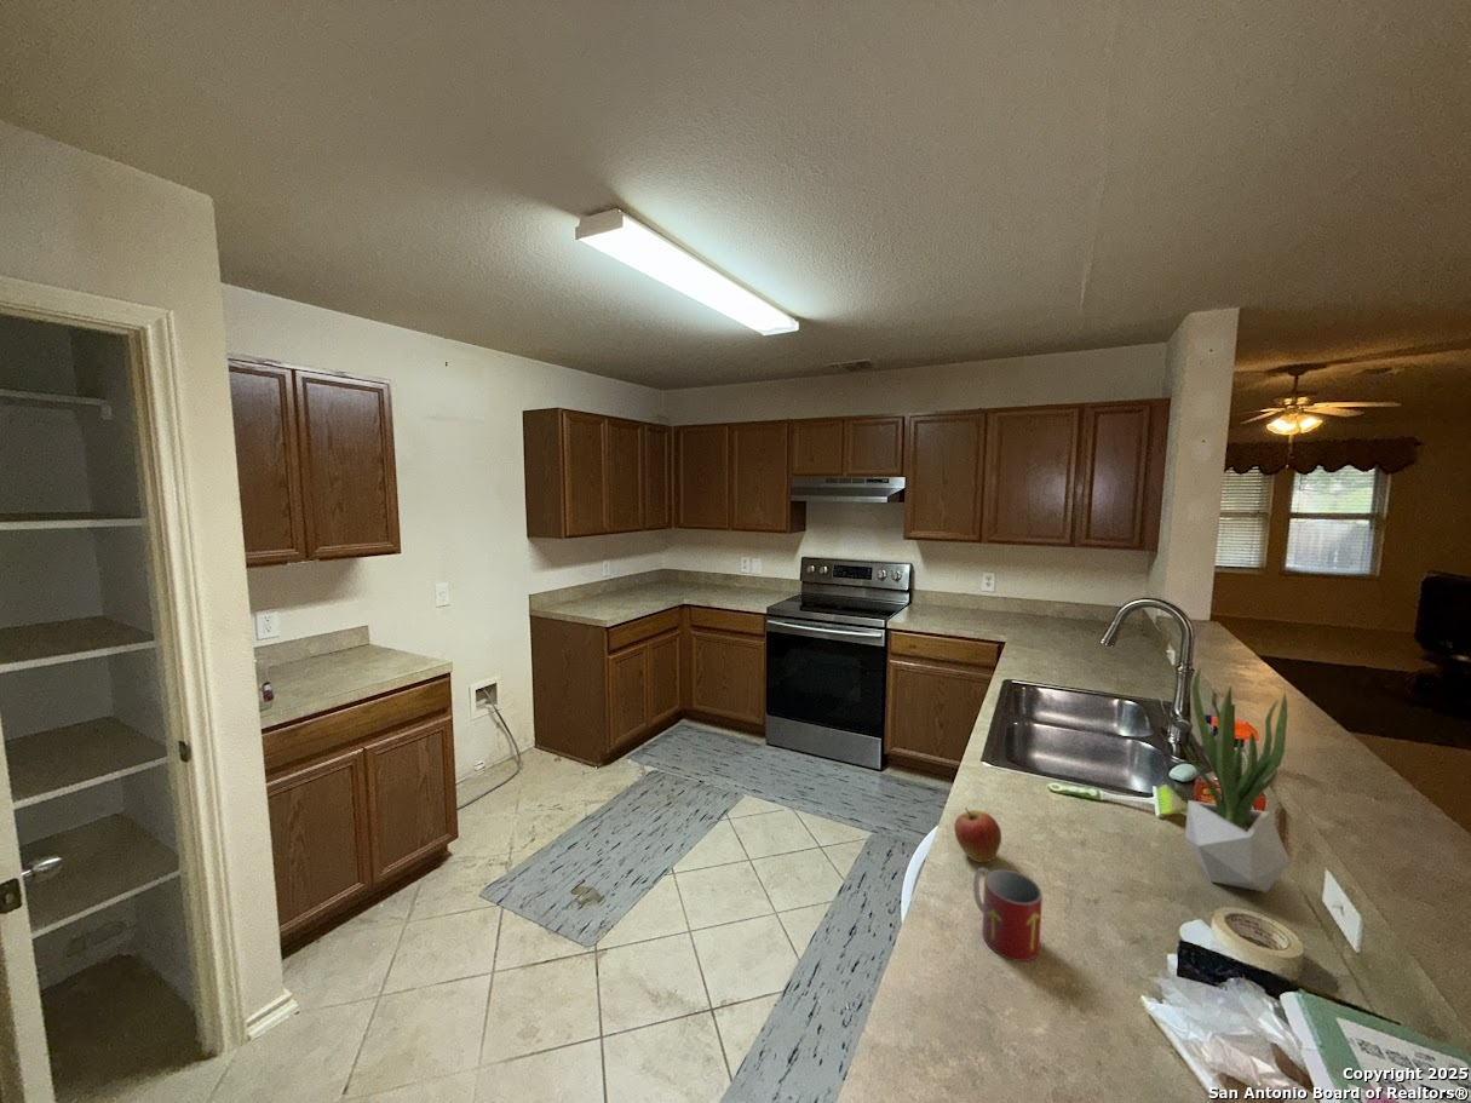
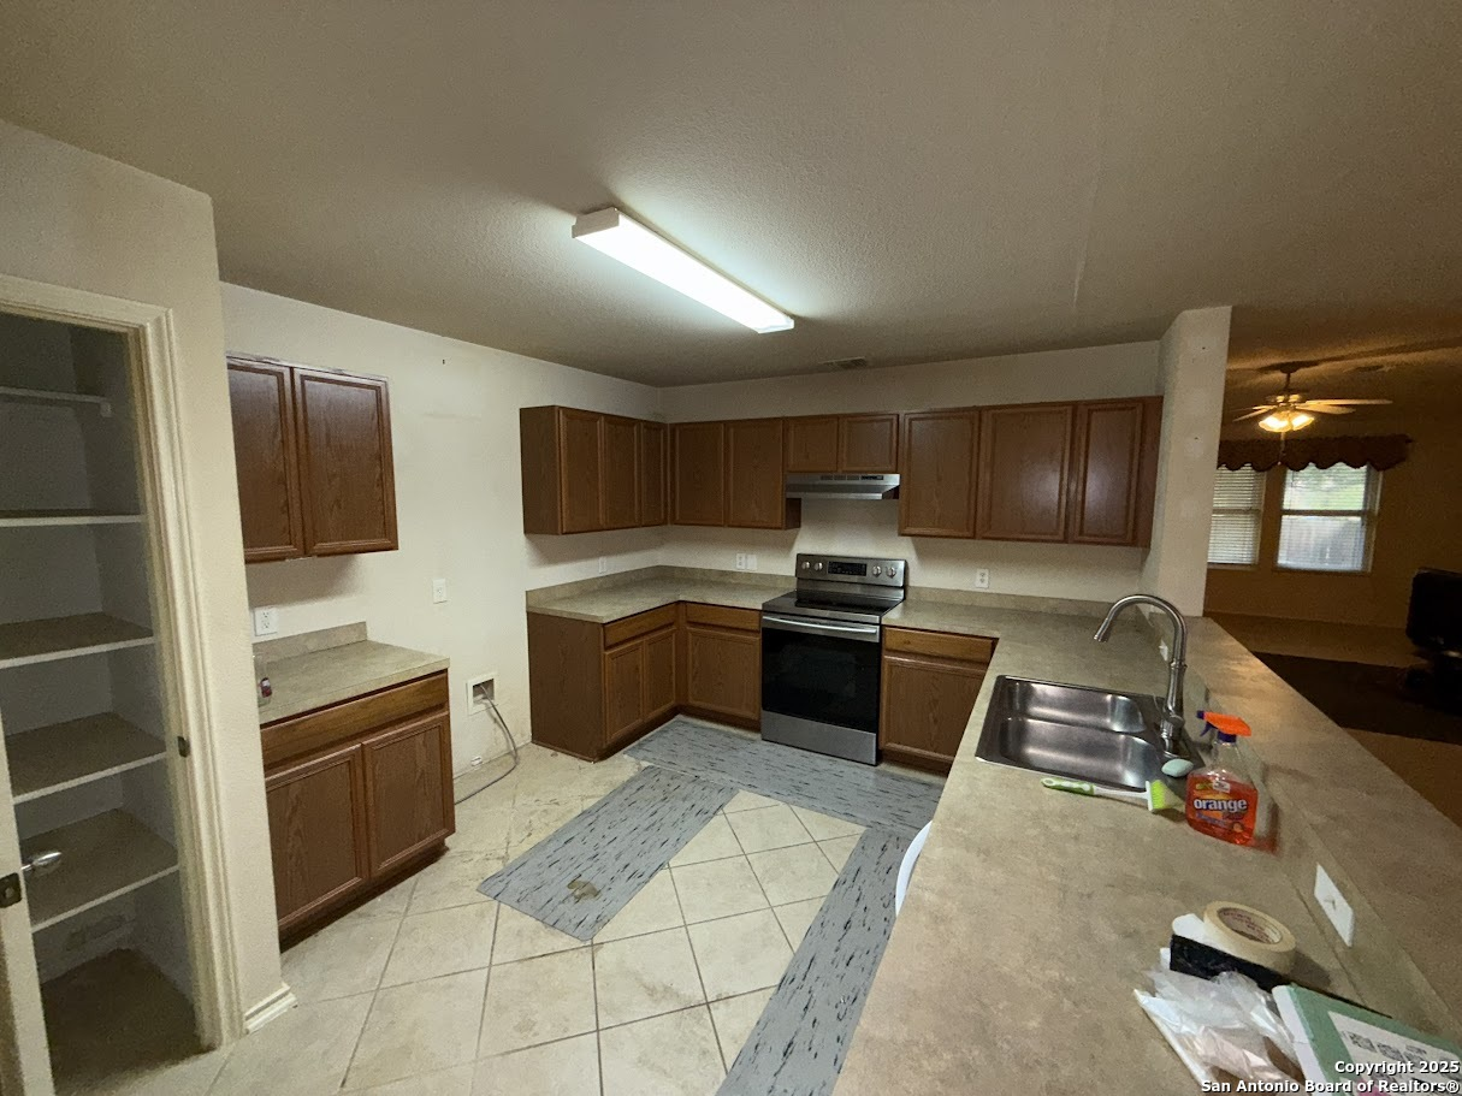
- potted plant [1180,666,1292,894]
- mug [972,867,1044,963]
- apple [953,806,1002,863]
